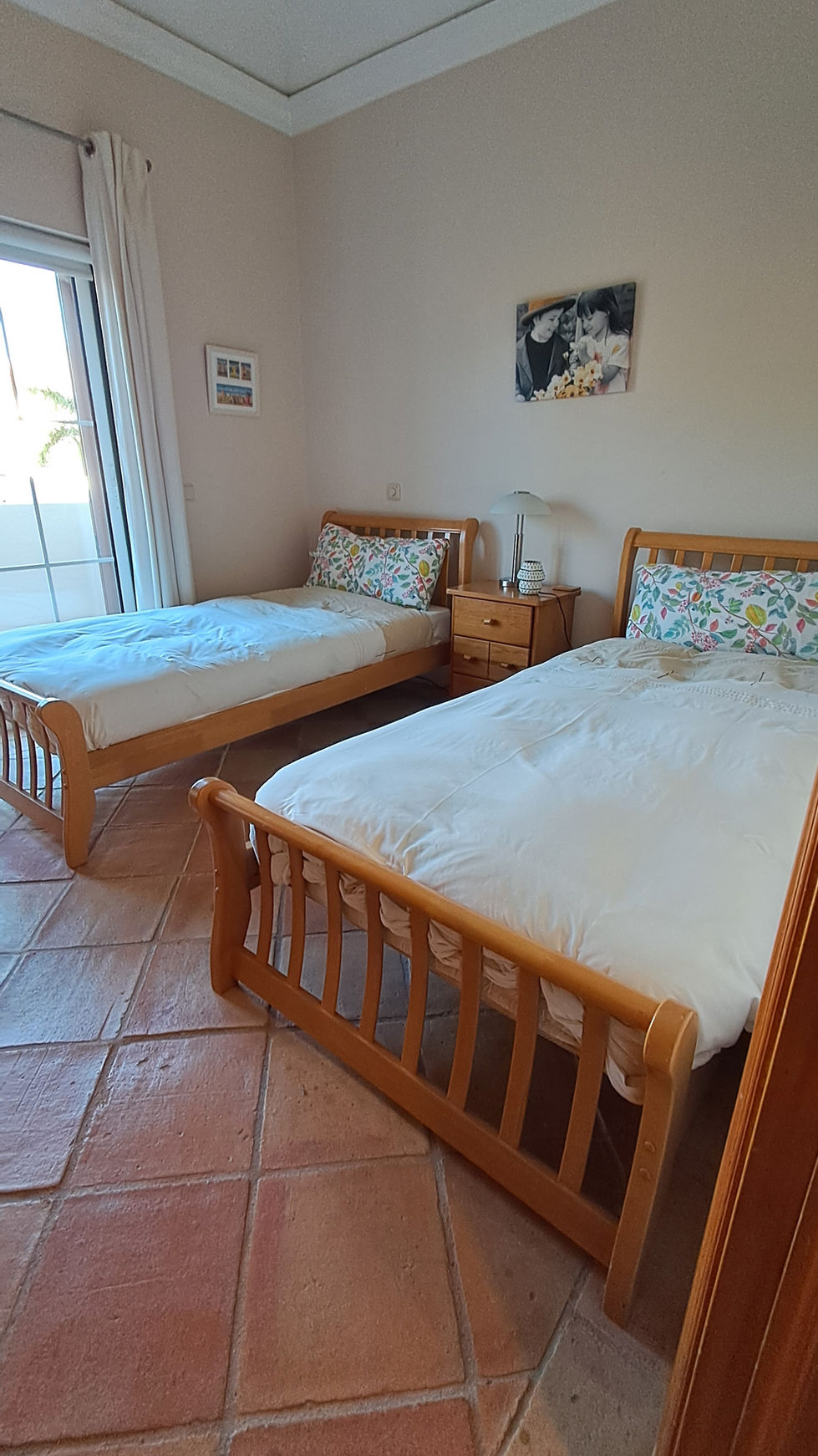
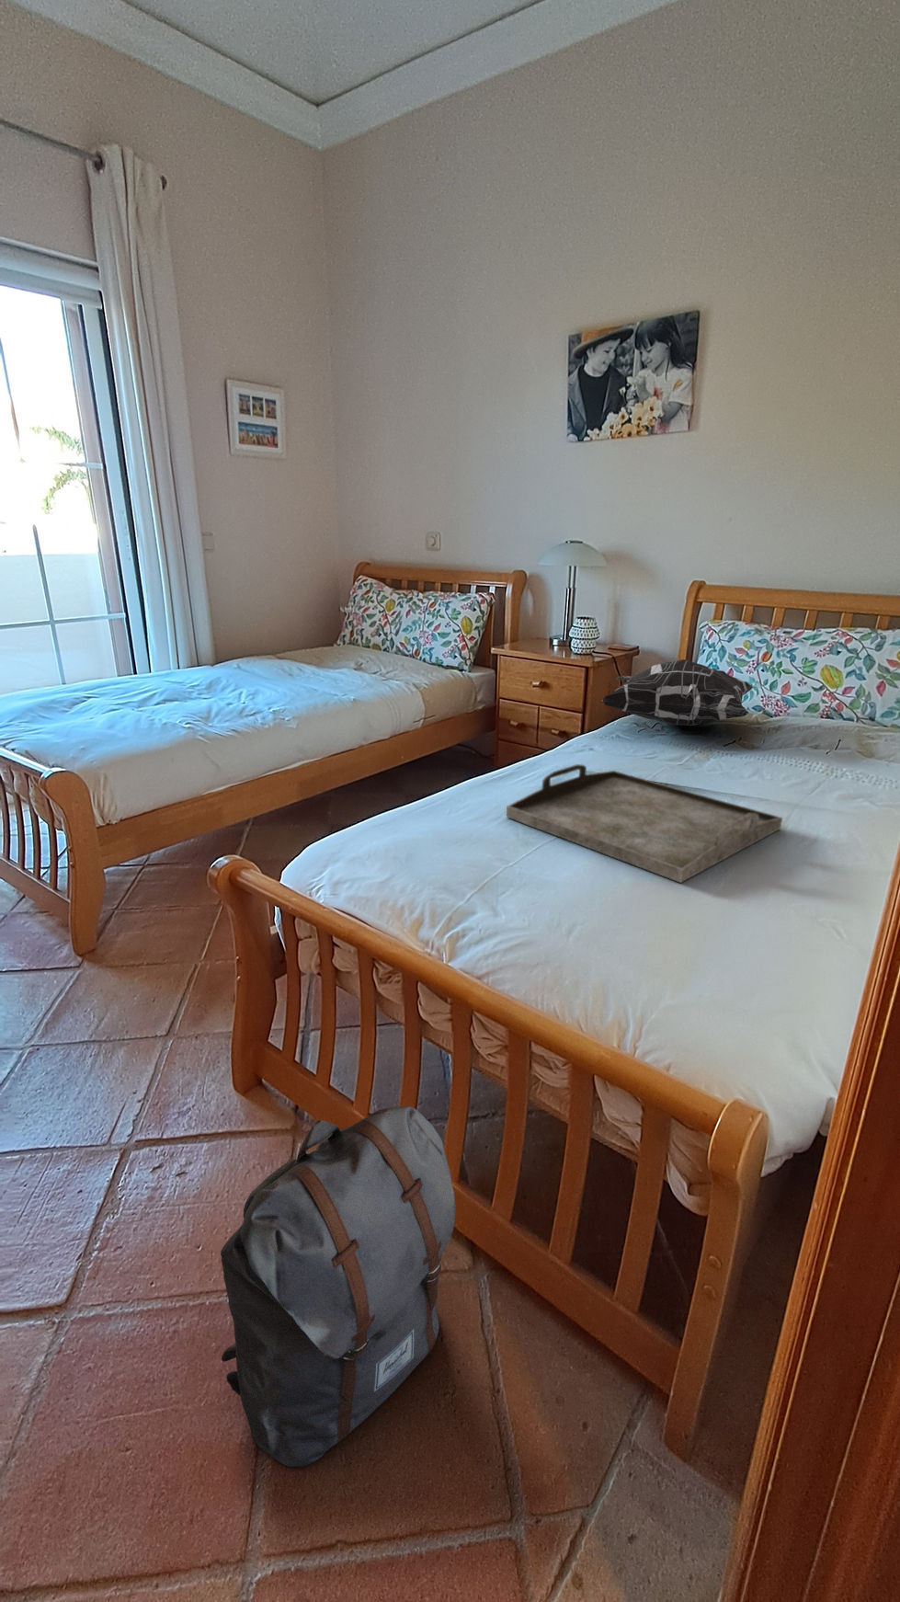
+ serving tray [506,764,783,884]
+ backpack [220,1106,457,1468]
+ decorative pillow [601,658,755,726]
